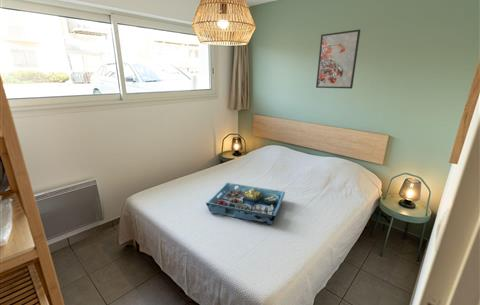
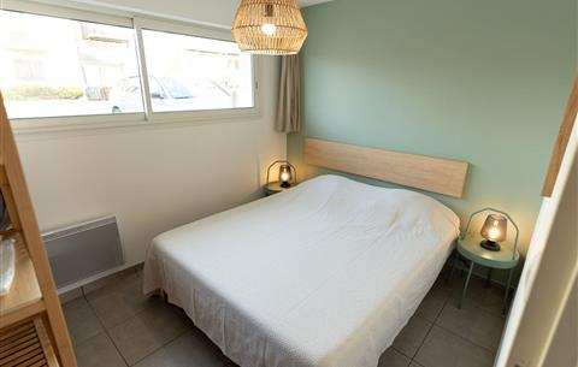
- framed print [315,28,361,90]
- serving tray [205,182,286,225]
